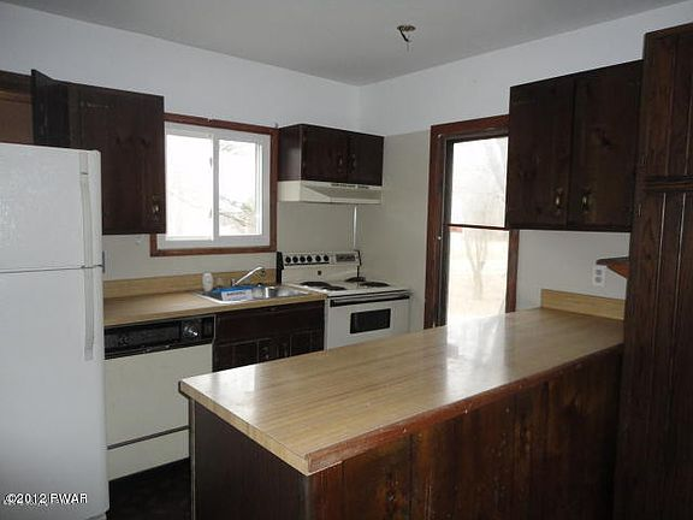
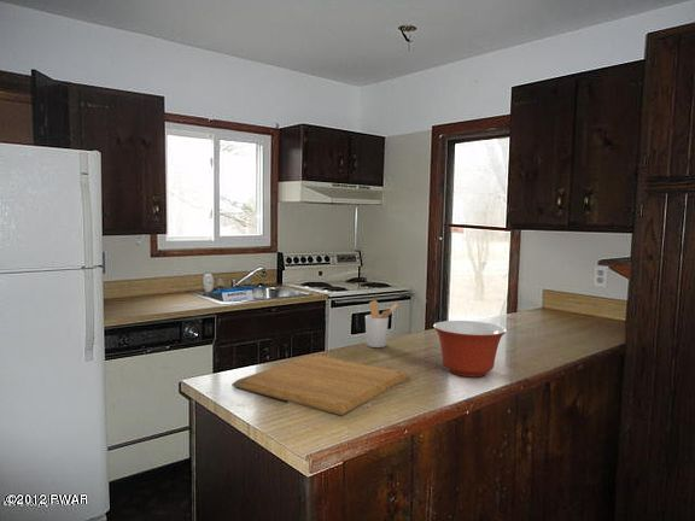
+ mixing bowl [432,320,508,377]
+ utensil holder [364,299,399,349]
+ chopping board [230,353,410,416]
